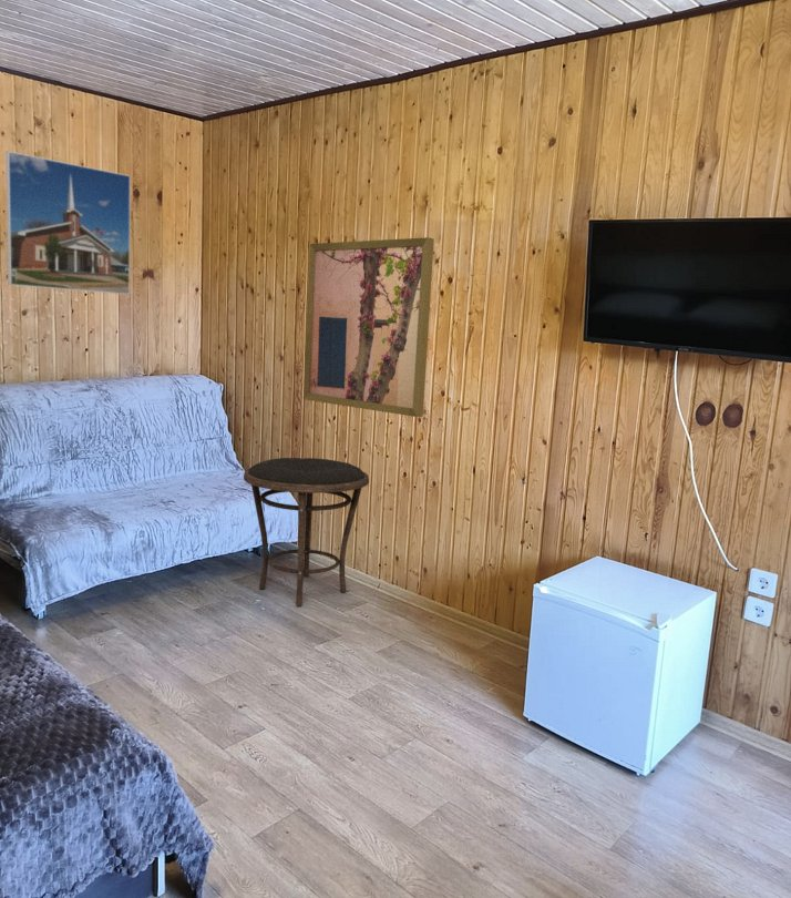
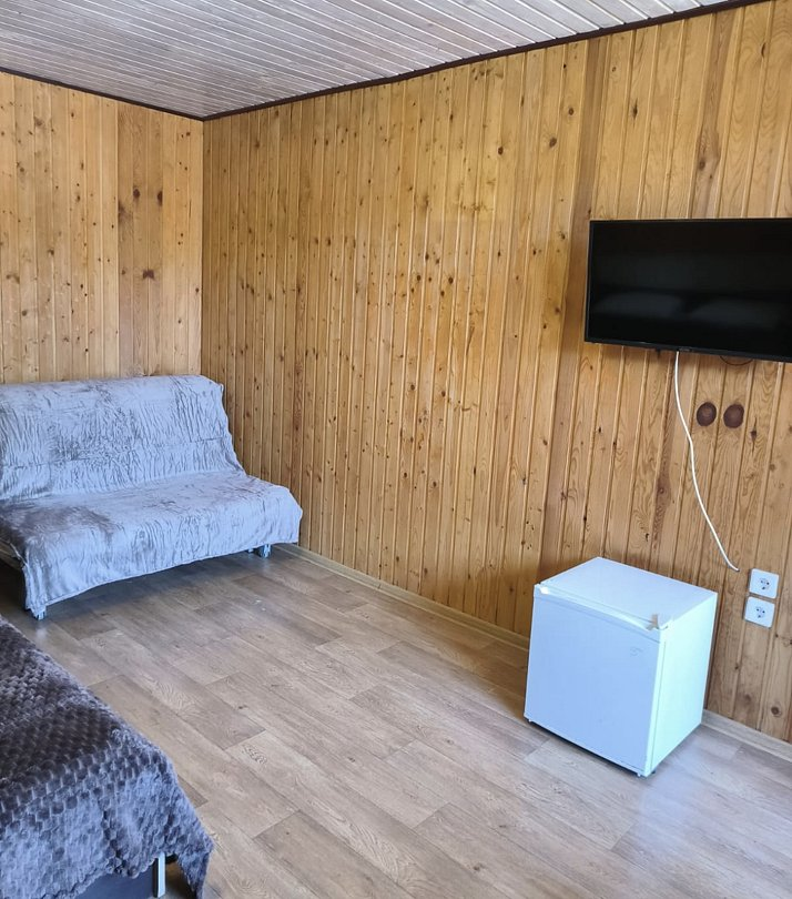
- side table [243,457,370,606]
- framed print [4,150,132,296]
- wall art [302,236,435,418]
